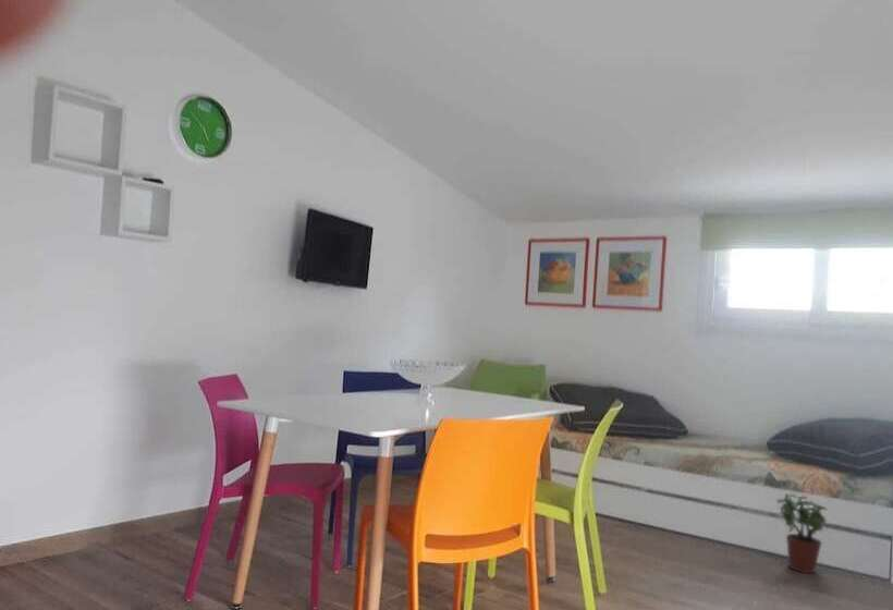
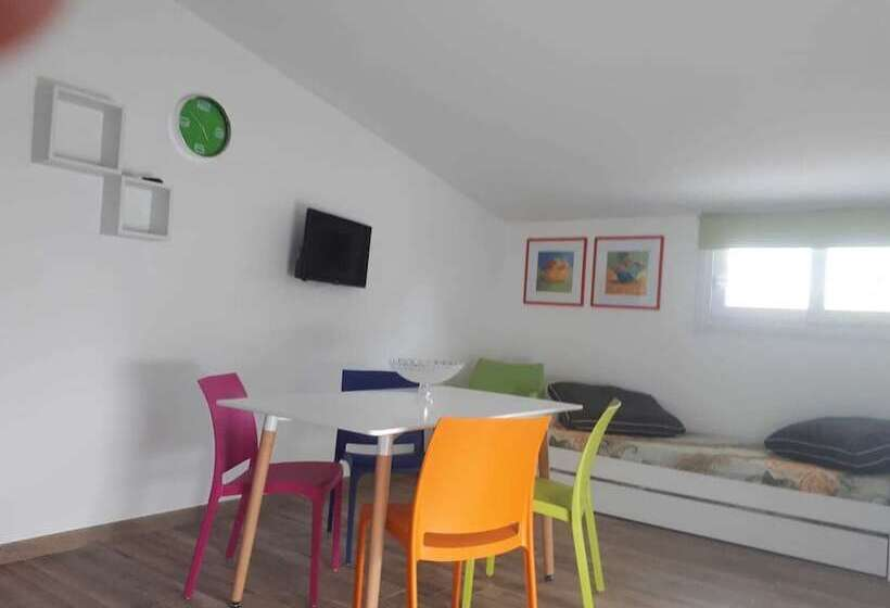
- potted plant [775,492,829,574]
